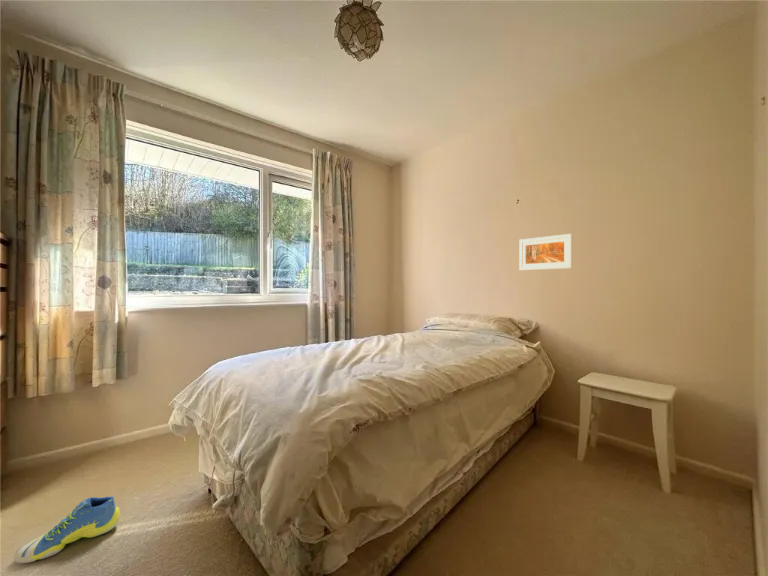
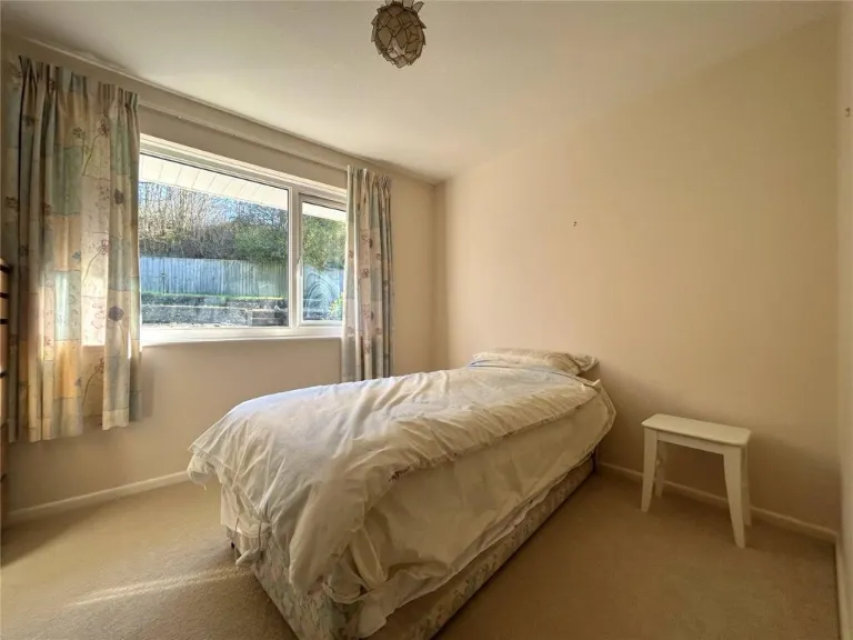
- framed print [518,233,573,271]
- sneaker [13,496,121,564]
